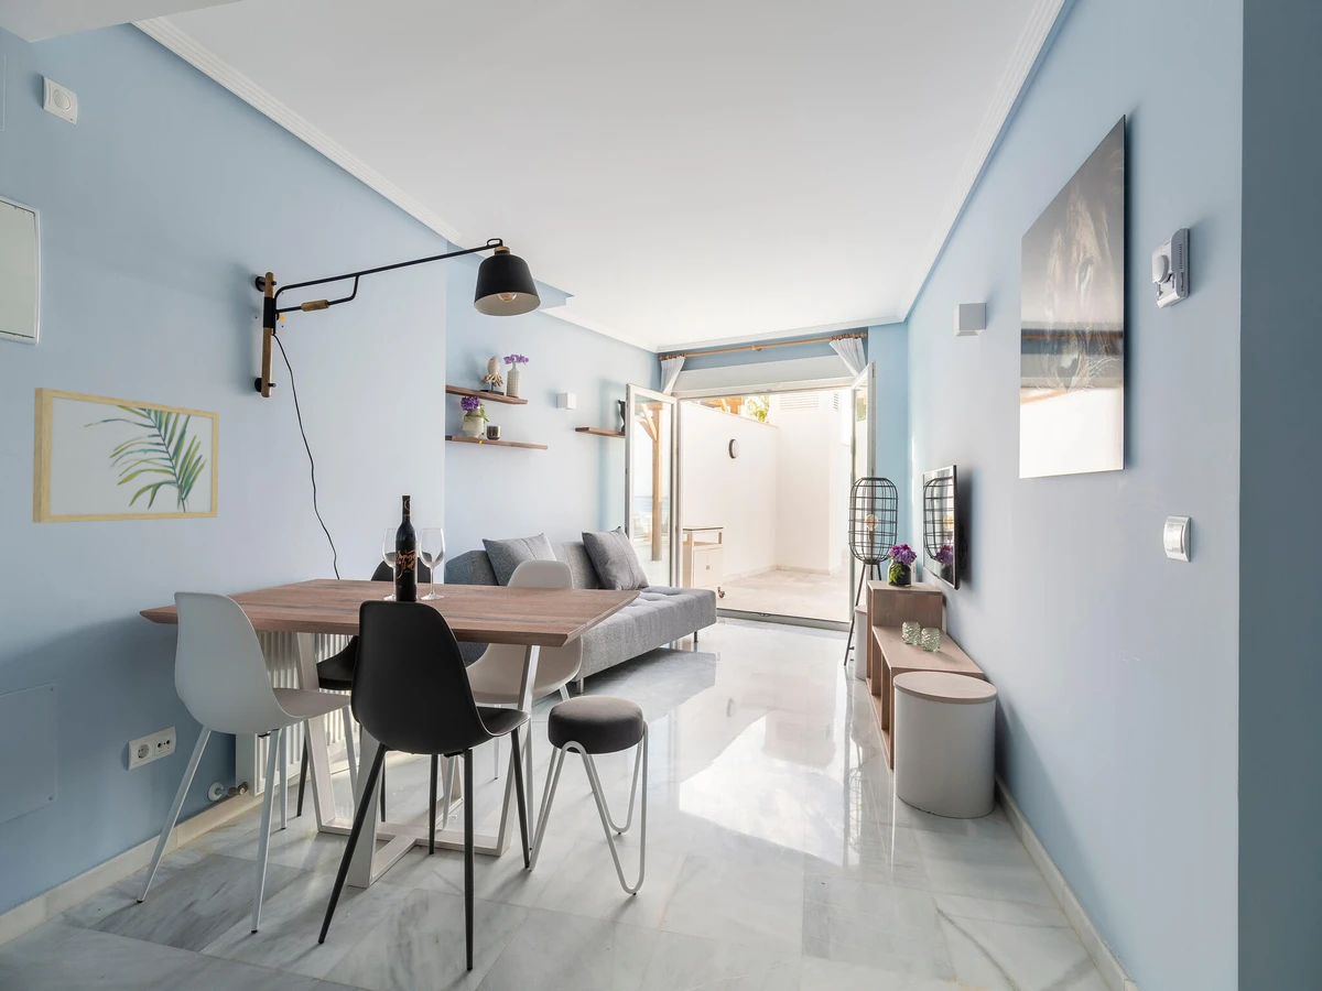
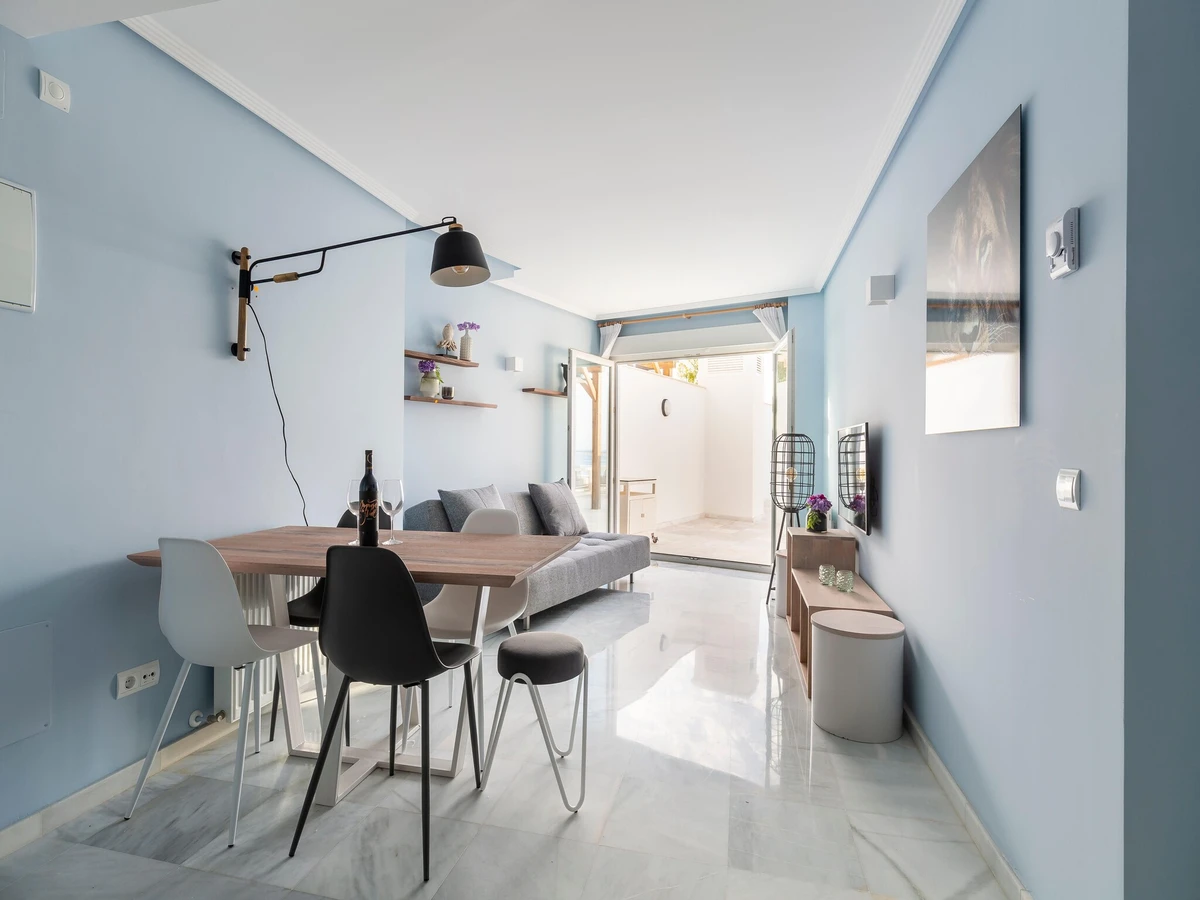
- wall art [32,386,220,524]
